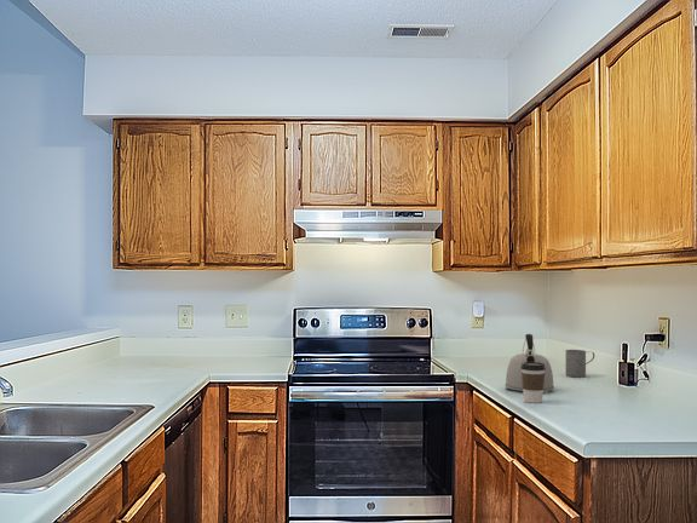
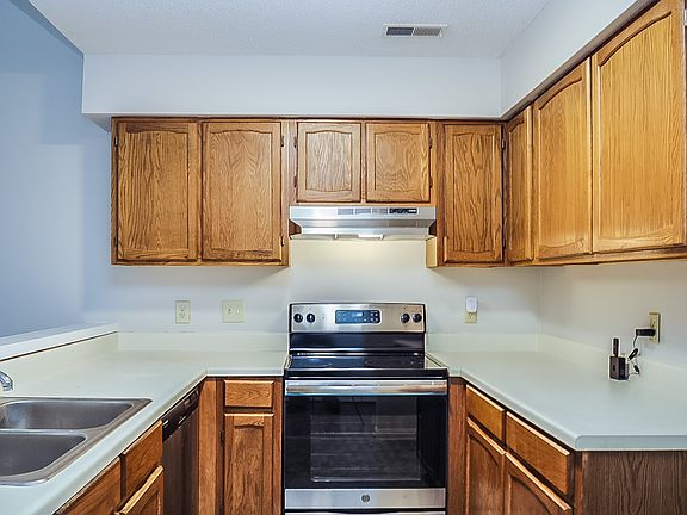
- mug [564,349,595,378]
- coffee cup [520,362,546,404]
- kettle [505,333,555,395]
